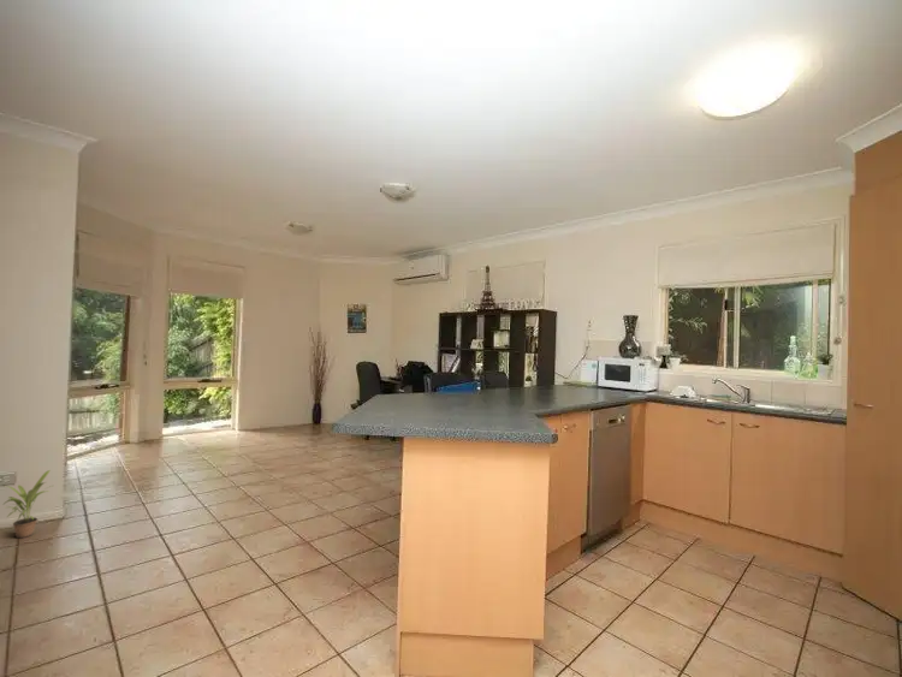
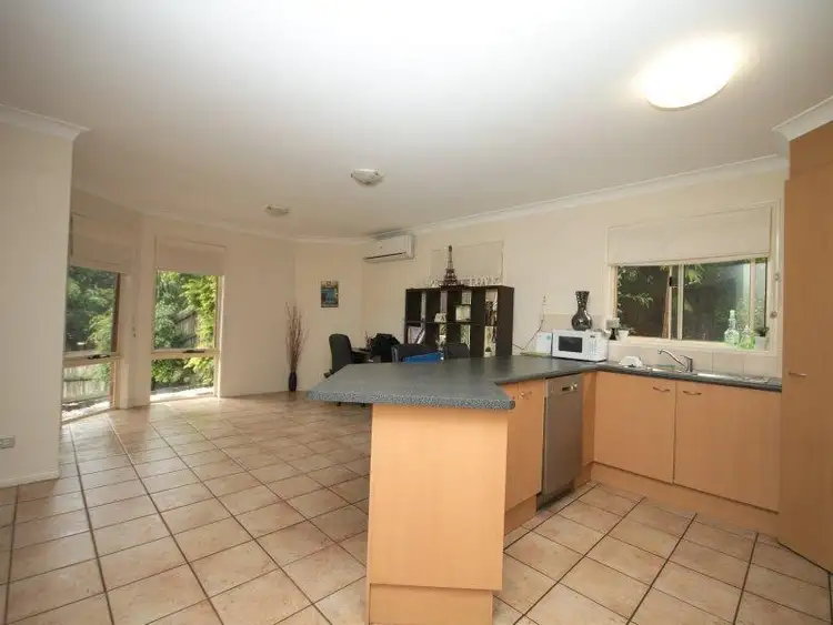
- potted plant [1,469,53,539]
